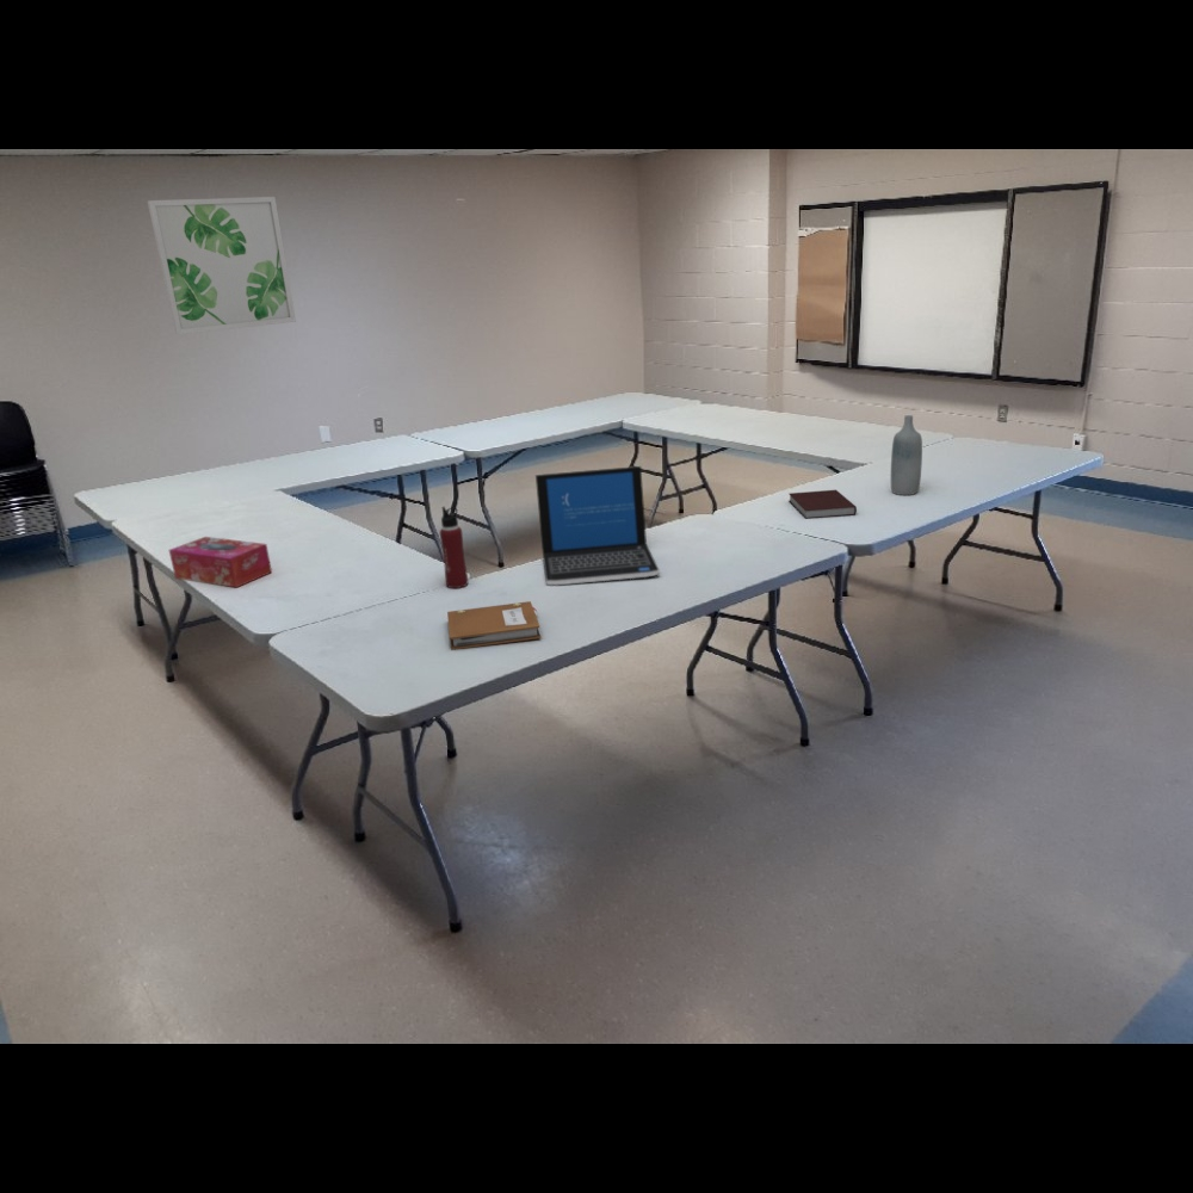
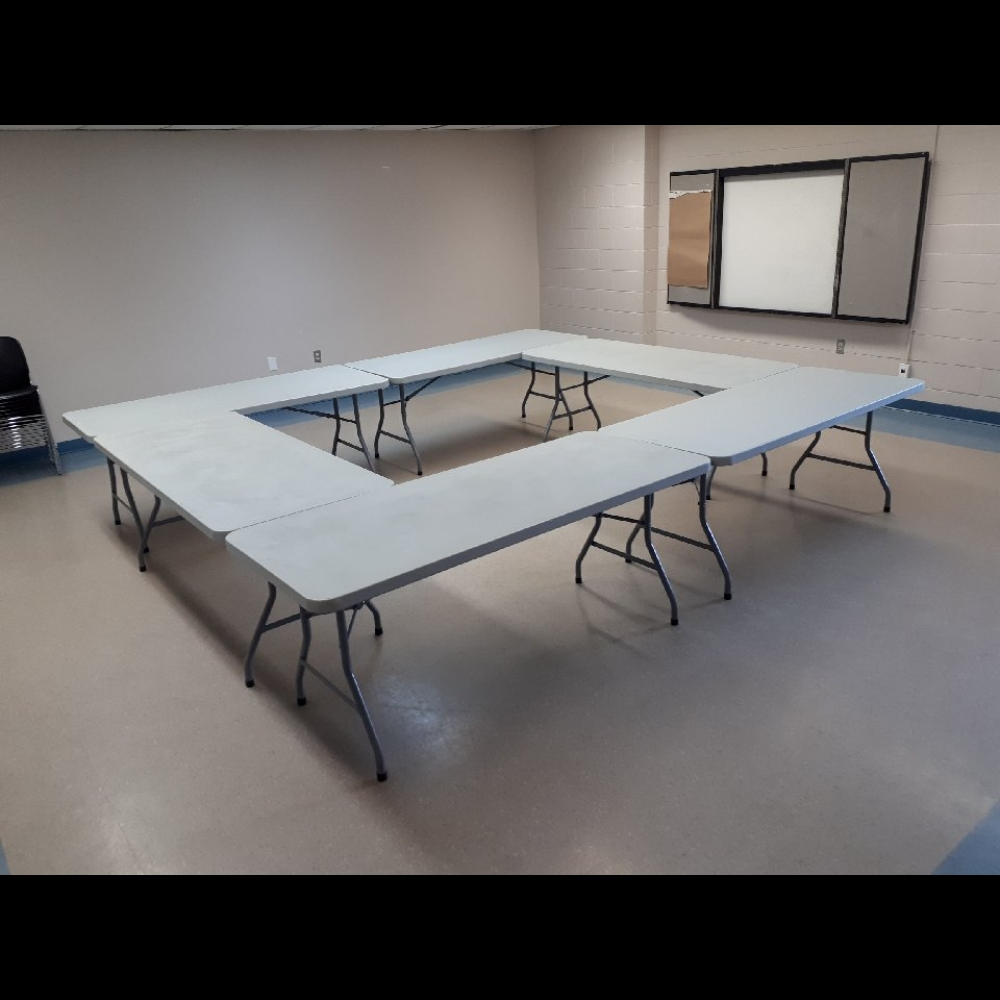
- water bottle [439,506,469,589]
- notebook [446,600,542,651]
- wall art [147,196,297,336]
- notebook [787,489,858,520]
- tissue box [168,536,273,589]
- bottle [890,414,923,496]
- laptop [534,465,661,586]
